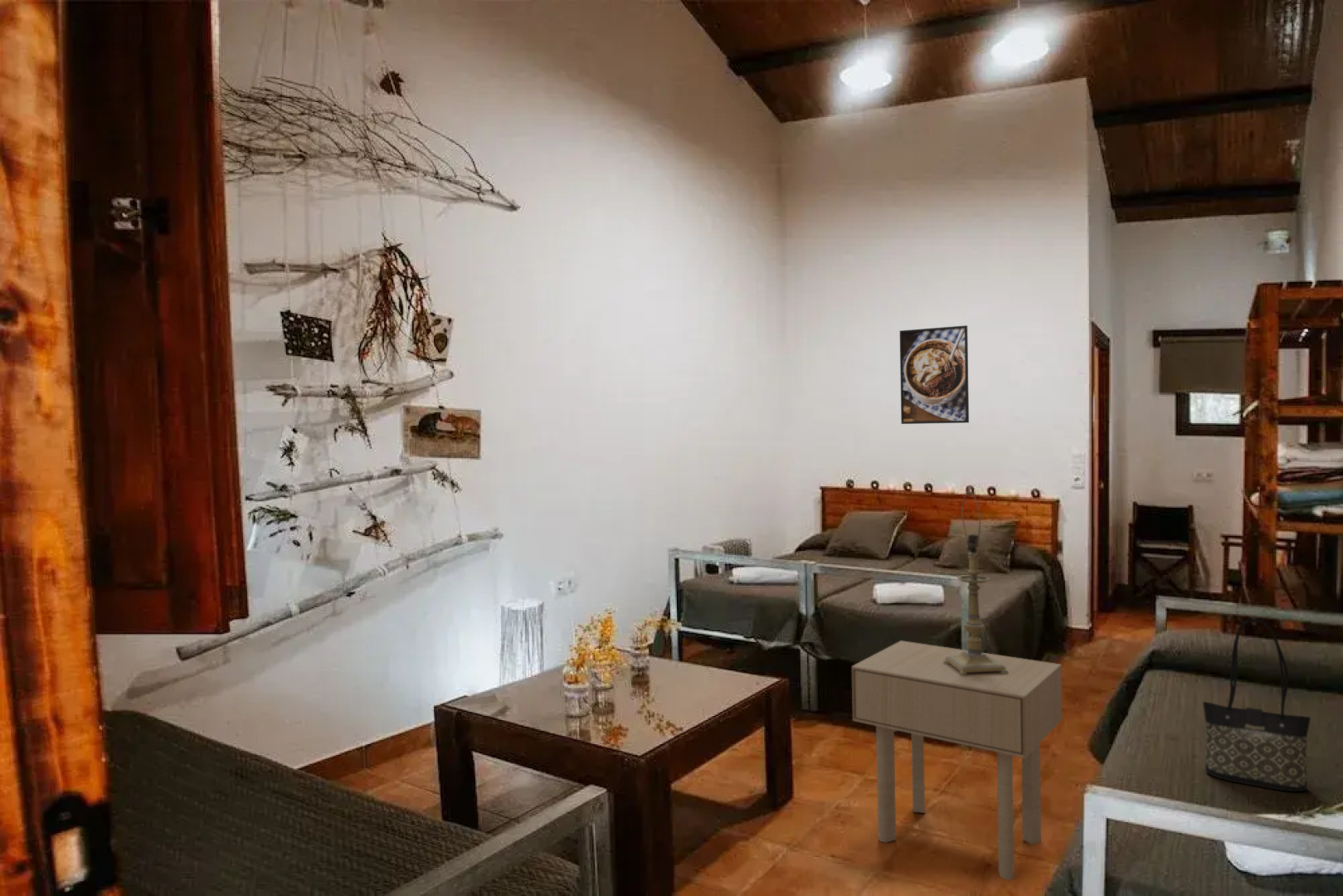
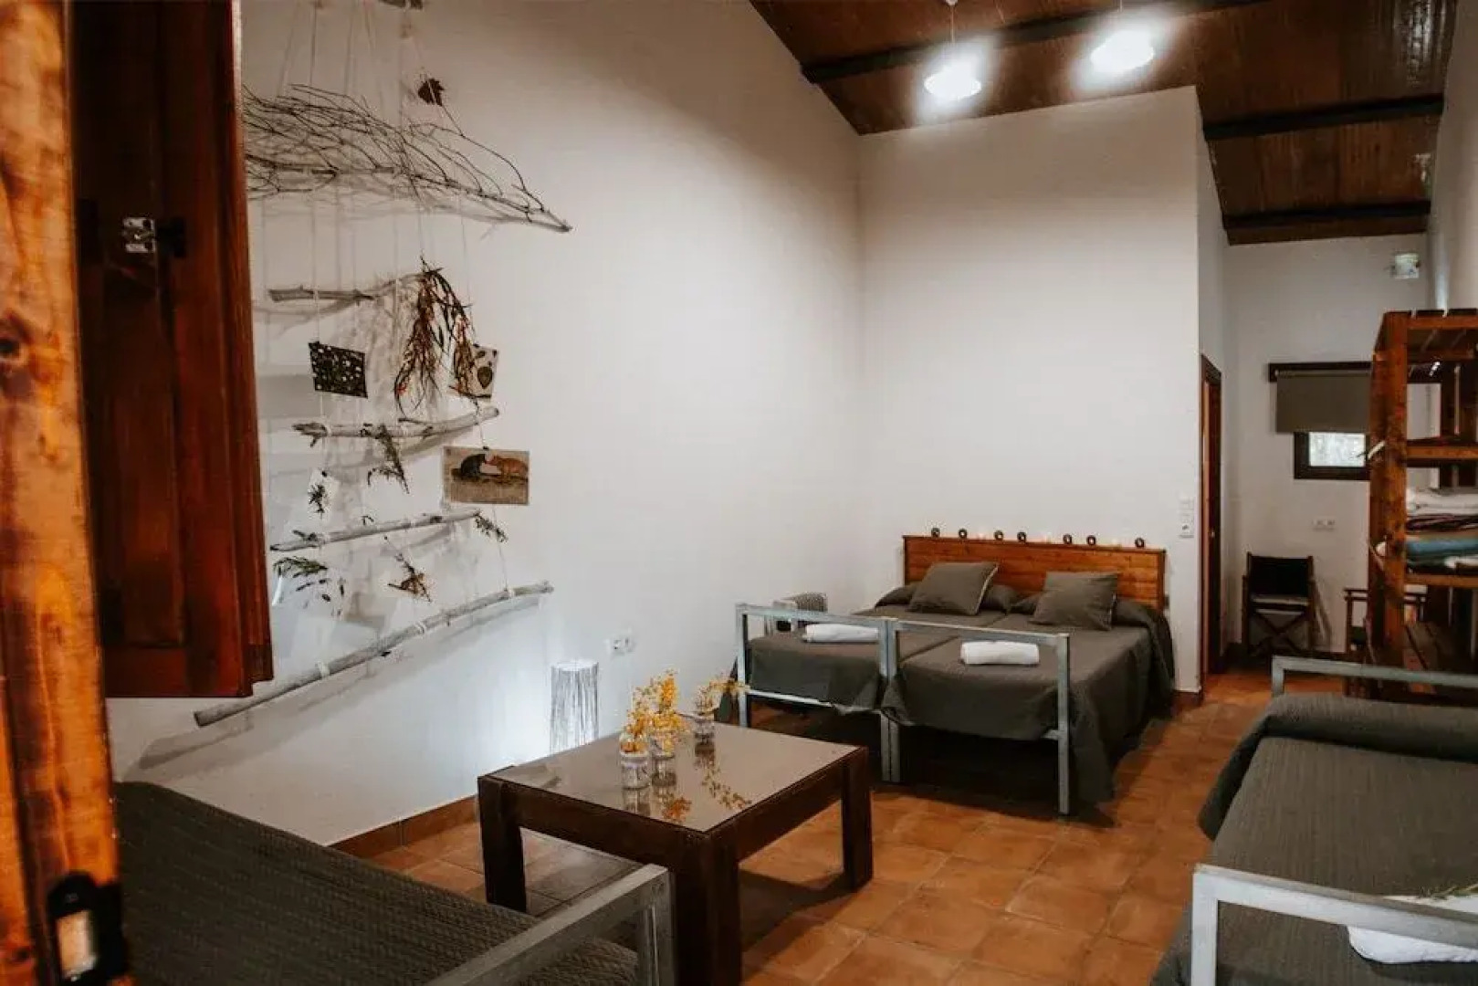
- table lamp [943,487,1009,676]
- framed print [899,324,970,425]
- side table [851,640,1063,881]
- tote bag [1202,618,1311,792]
